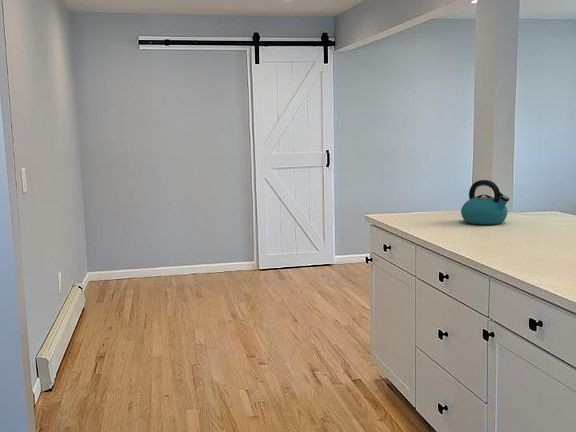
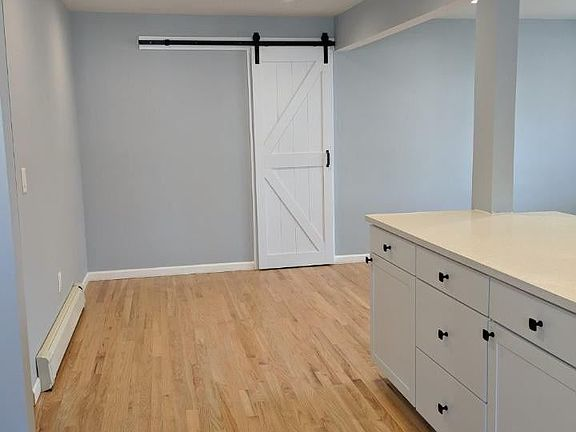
- kettle [460,179,510,226]
